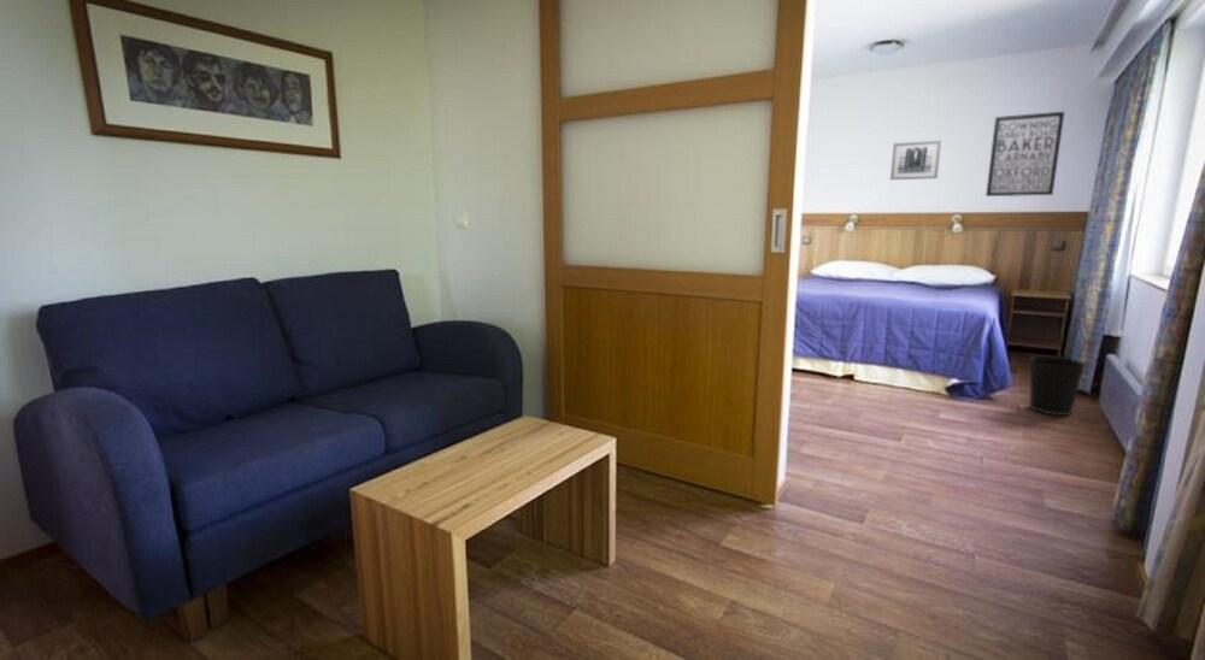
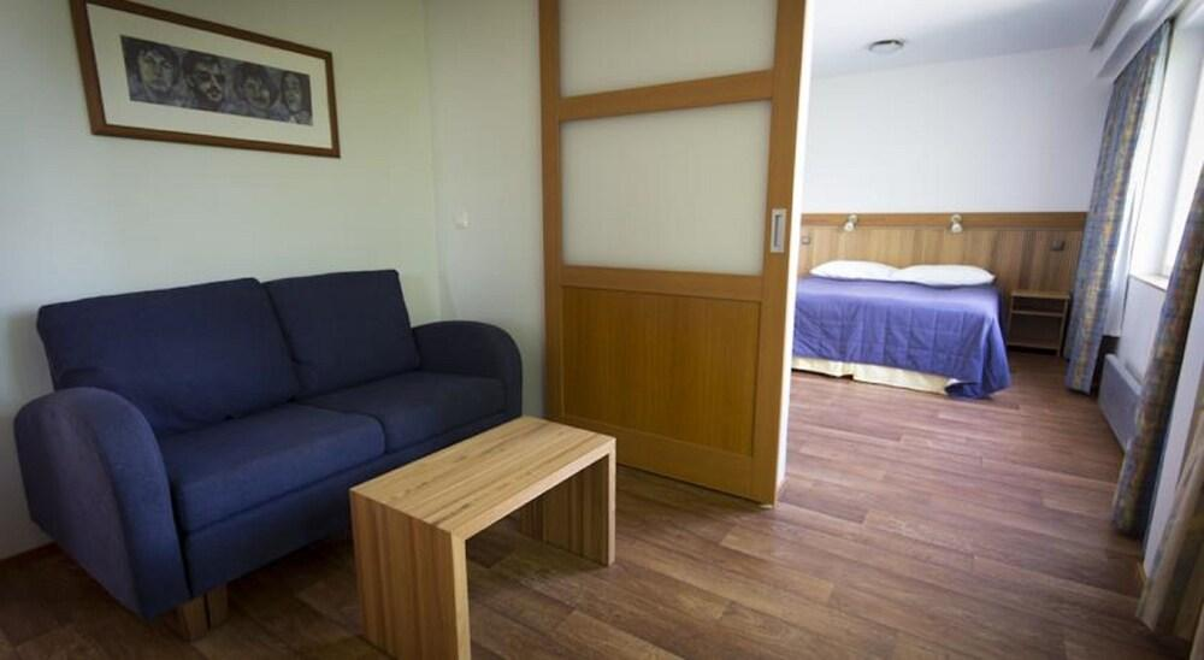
- wall art [984,111,1065,198]
- wastebasket [1028,355,1087,417]
- wall art [889,139,942,181]
